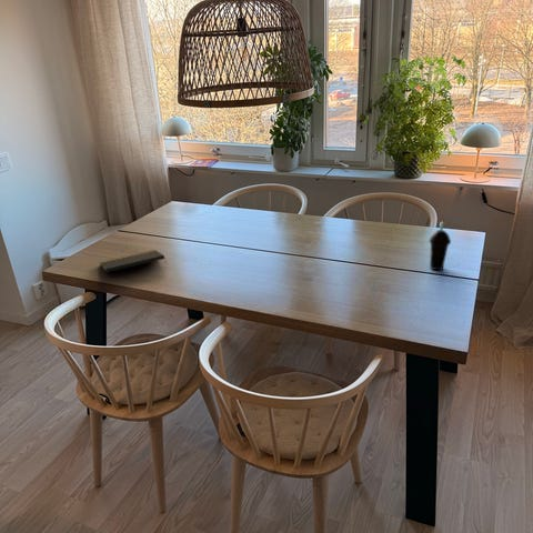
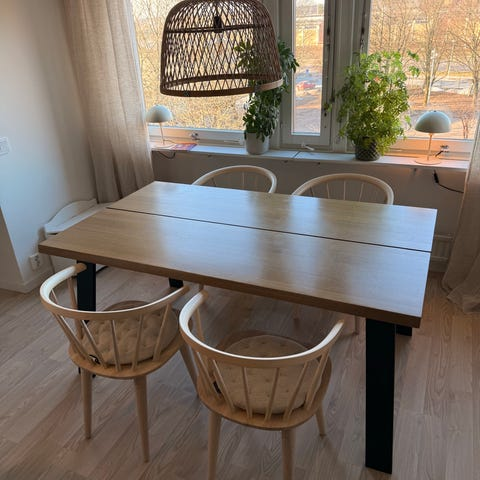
- notepad [99,249,168,273]
- cup [429,221,452,271]
